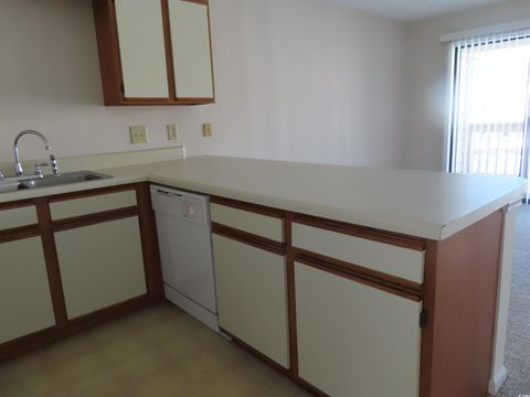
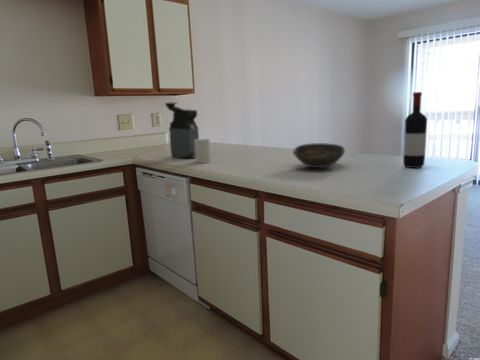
+ bowl [292,142,346,169]
+ coffee maker [163,102,200,159]
+ wine bottle [402,91,428,169]
+ cup [194,138,212,164]
